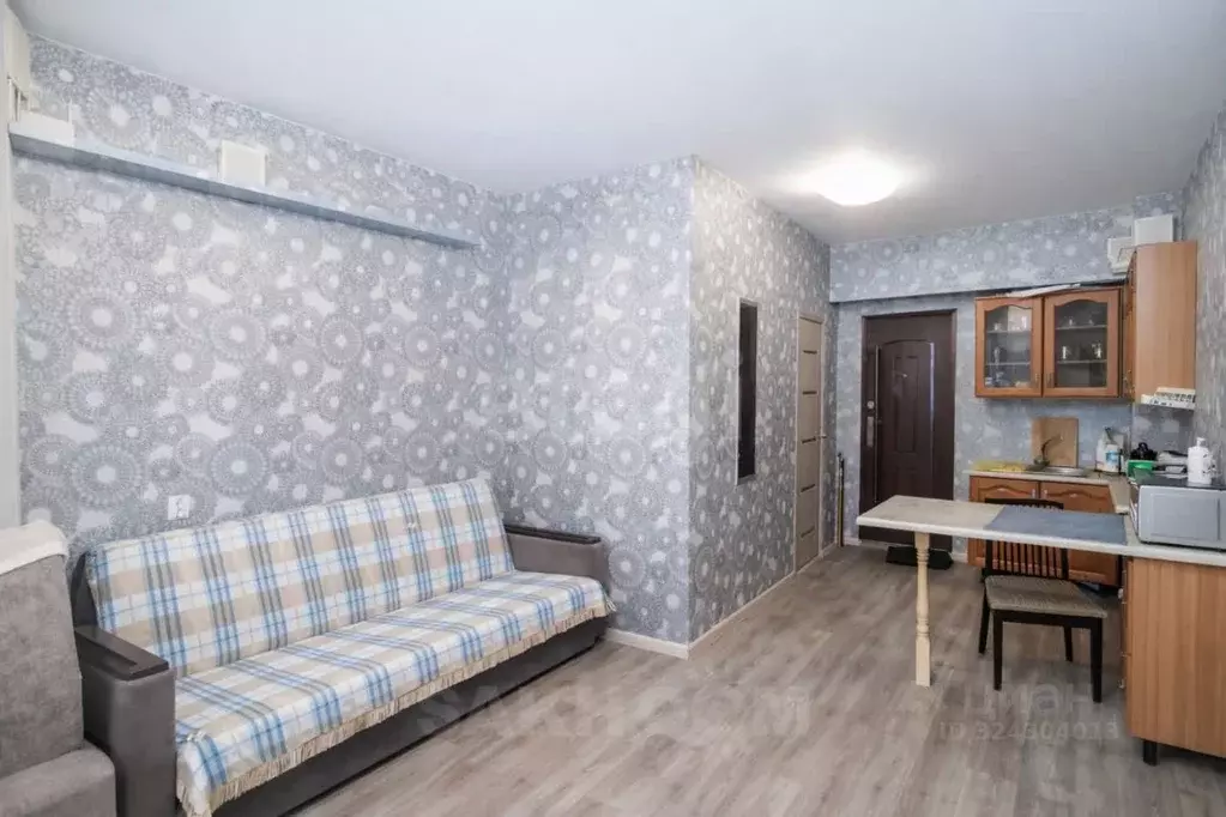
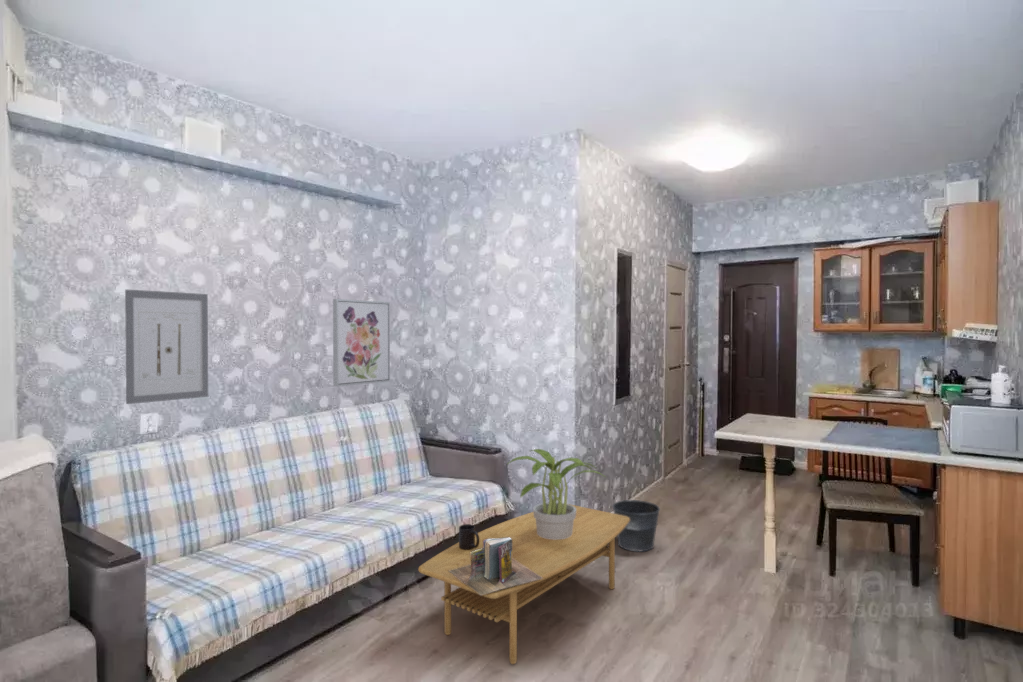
+ bucket [611,499,661,553]
+ coffee table [417,503,630,665]
+ books [449,537,542,595]
+ wall art [124,288,209,405]
+ potted plant [506,448,606,540]
+ mug [458,523,479,550]
+ wall art [332,298,391,387]
